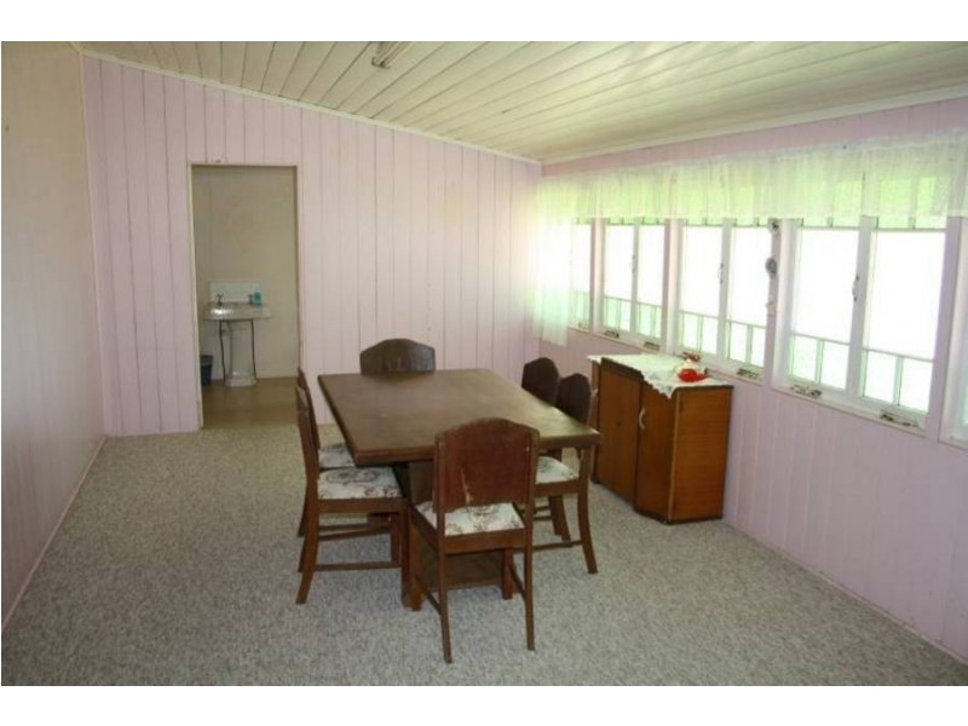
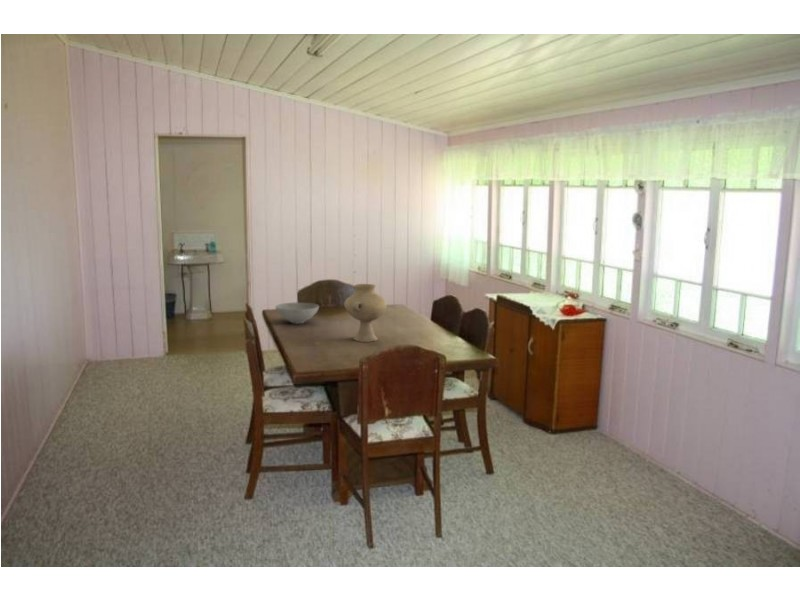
+ vase [343,283,388,343]
+ bowl [274,302,320,324]
